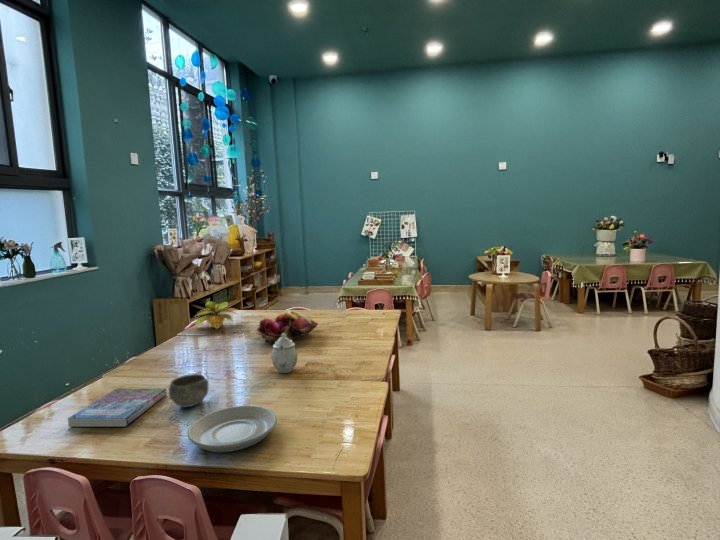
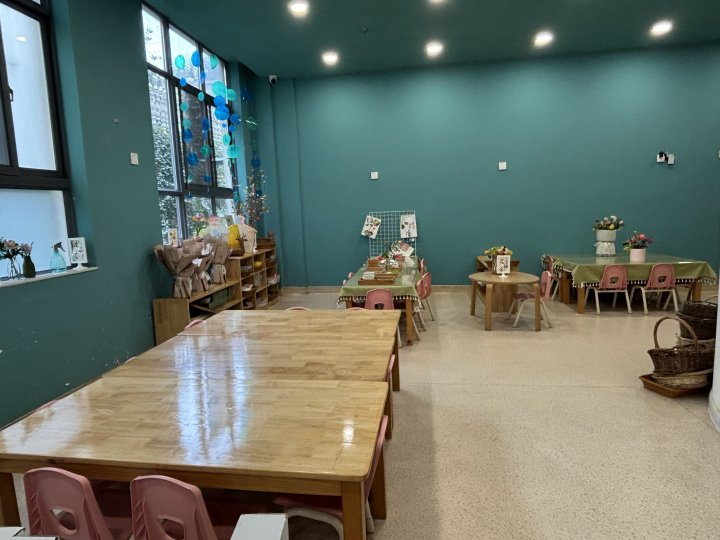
- plate [187,405,278,453]
- book [67,387,168,428]
- fruit basket [255,310,319,343]
- plant [193,301,238,330]
- bowl [168,373,210,408]
- teapot [271,333,298,374]
